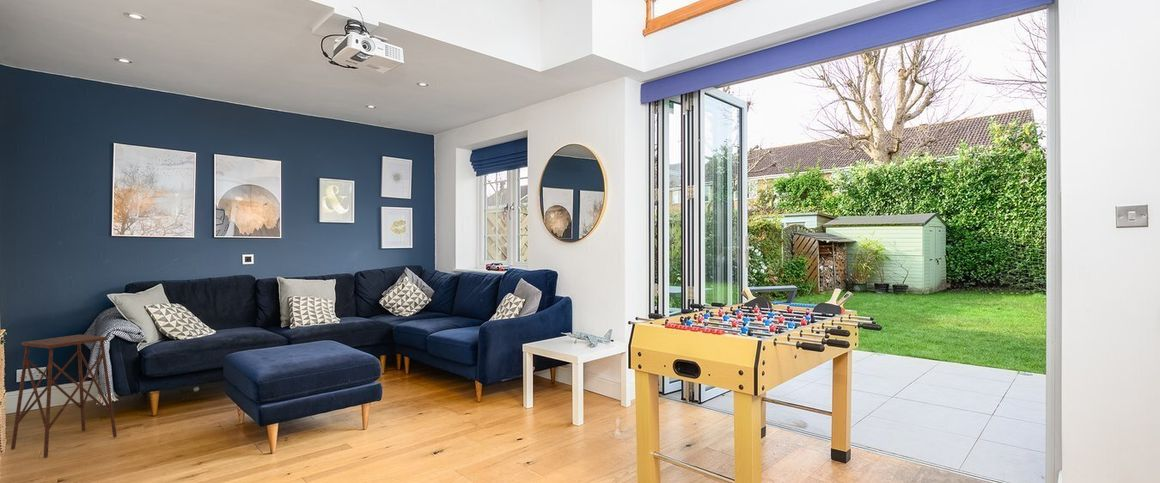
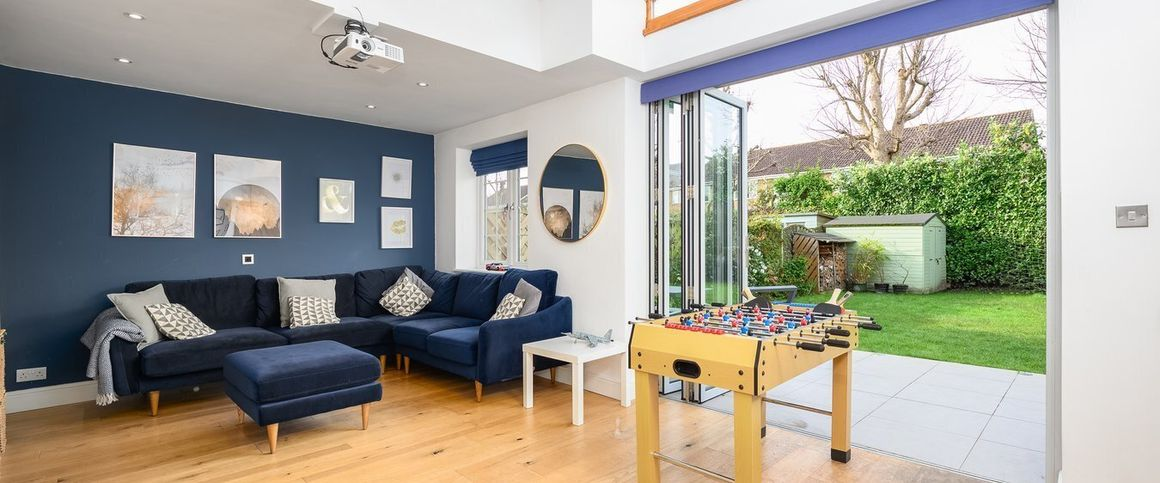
- side table [10,334,118,459]
